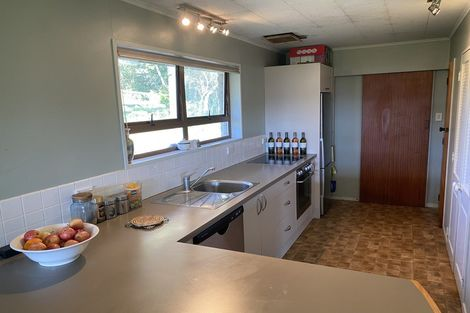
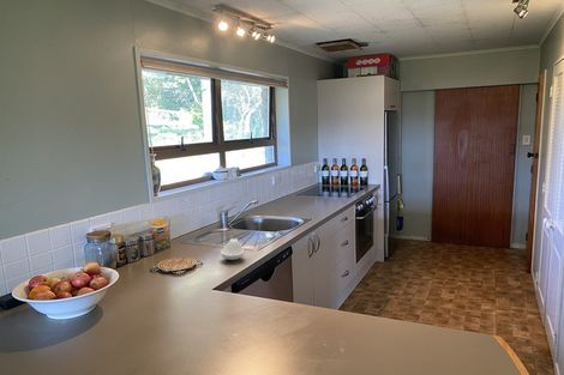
+ spoon rest [220,238,245,261]
